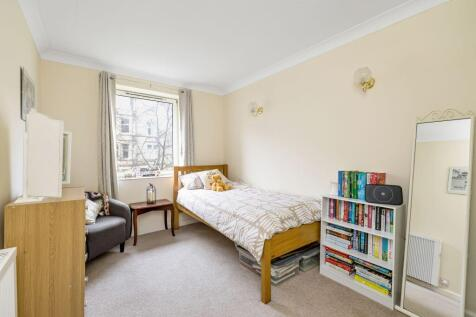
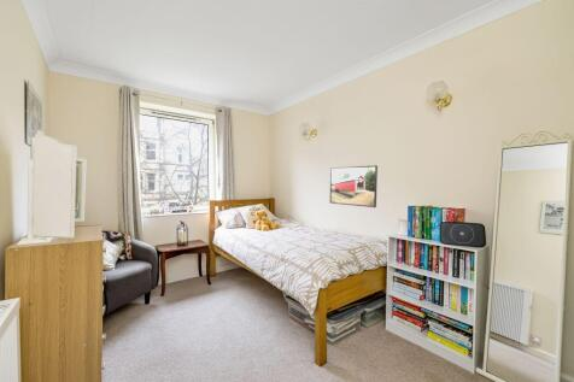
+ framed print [329,164,379,208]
